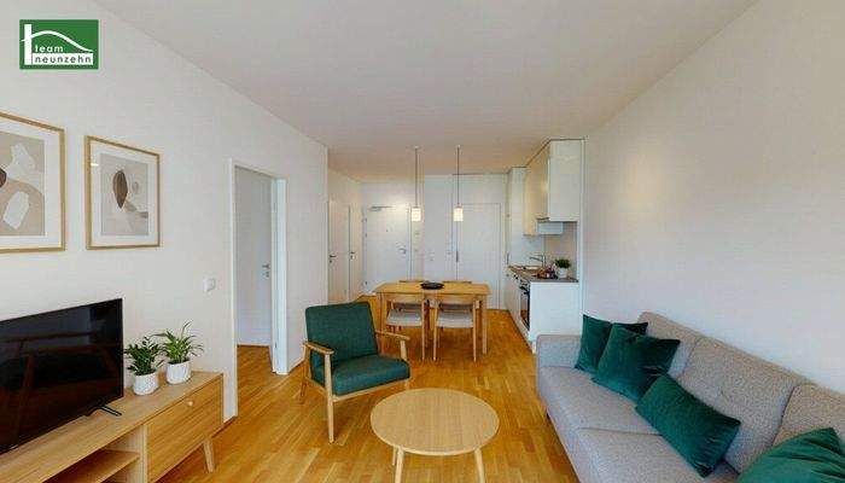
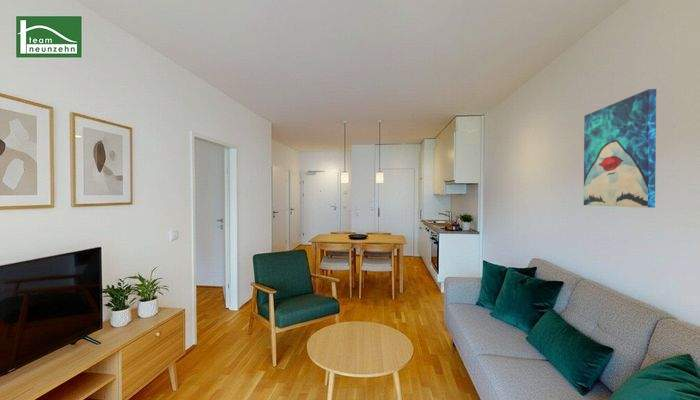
+ wall art [583,88,657,209]
